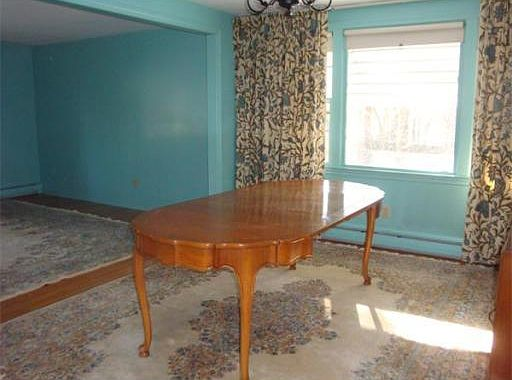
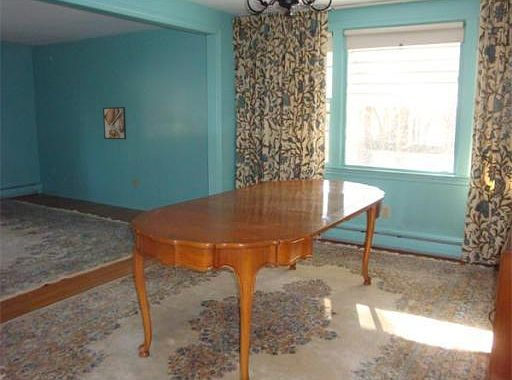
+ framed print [102,106,127,140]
